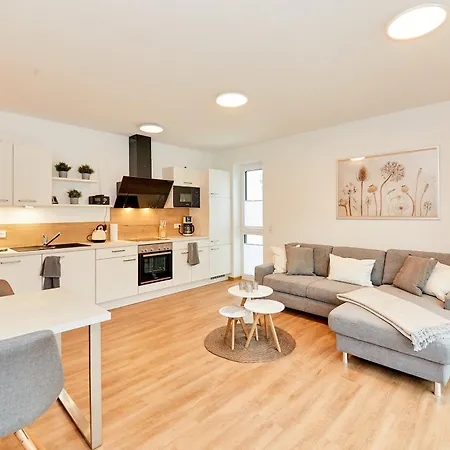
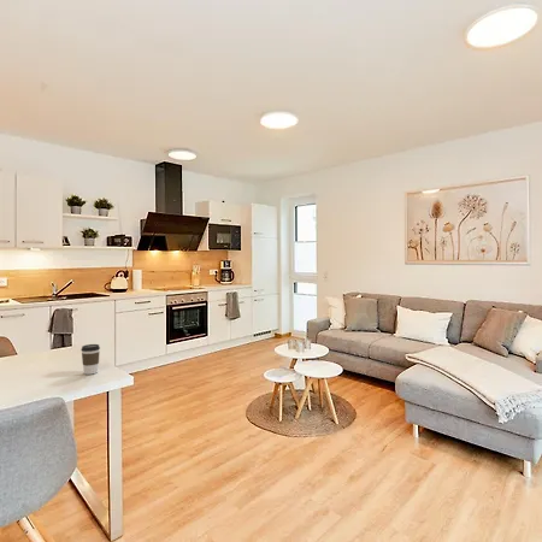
+ coffee cup [79,343,101,376]
